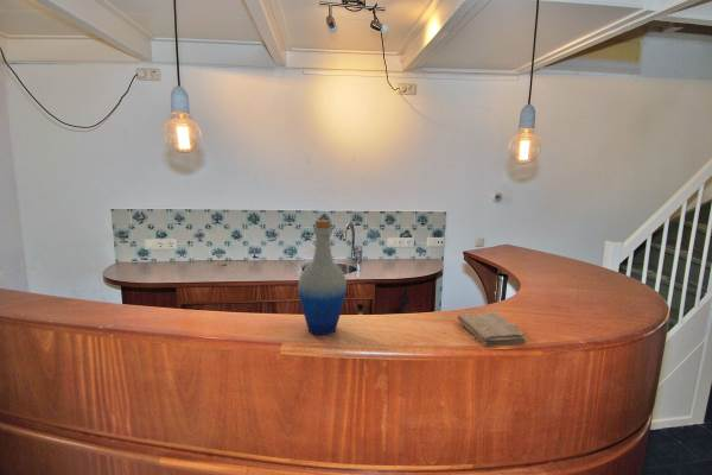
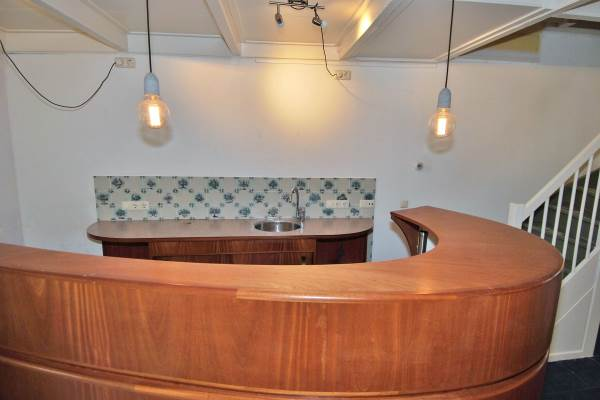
- washcloth [456,311,527,348]
- bottle [297,218,348,336]
